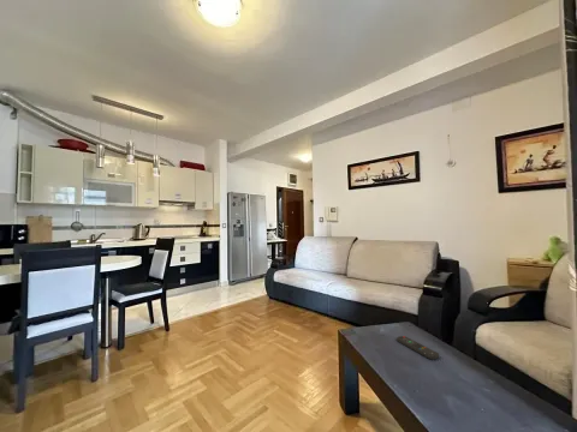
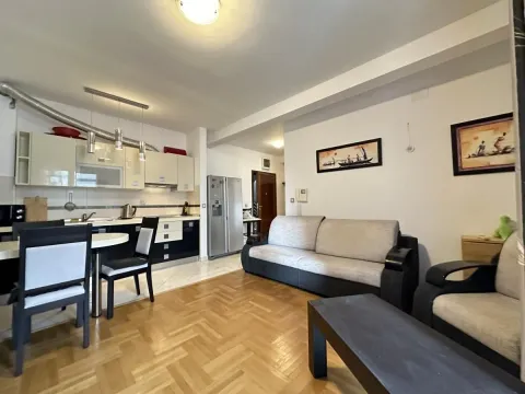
- remote control [395,335,440,360]
